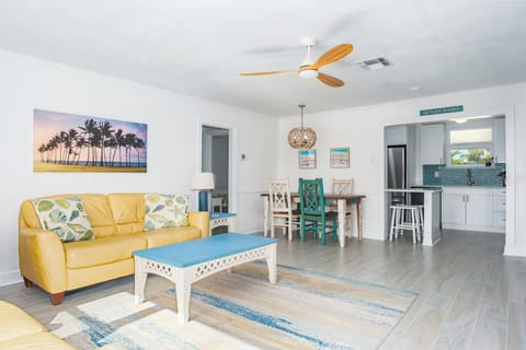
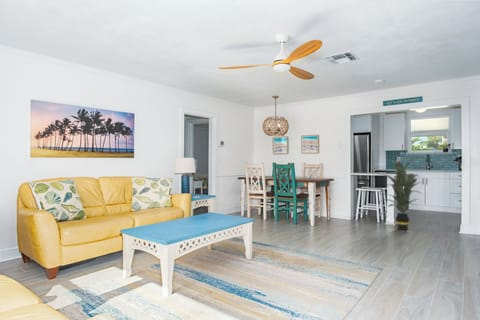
+ indoor plant [373,152,426,231]
